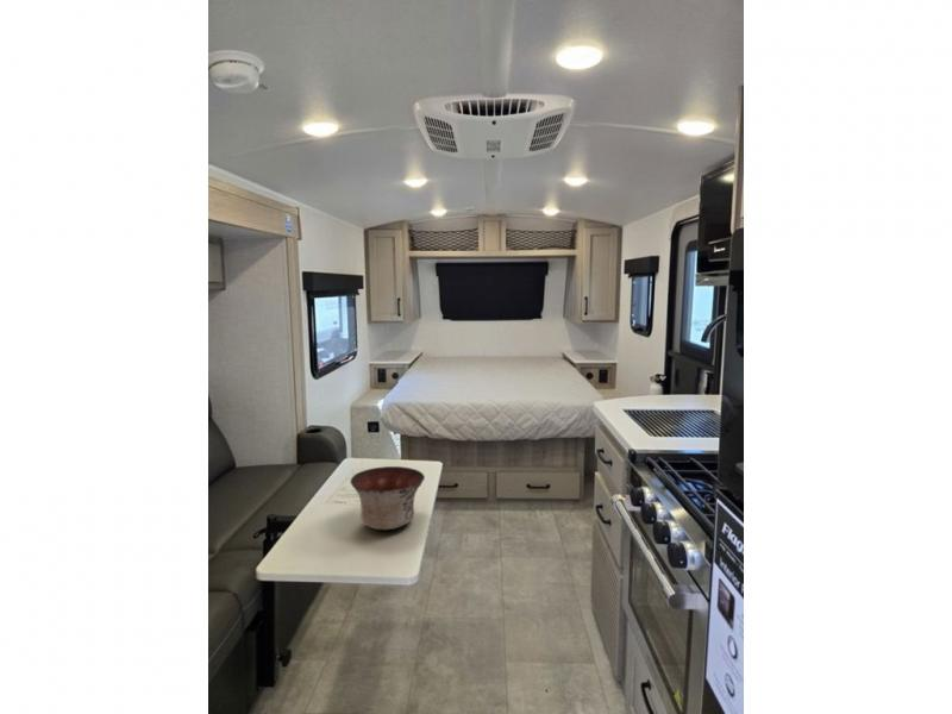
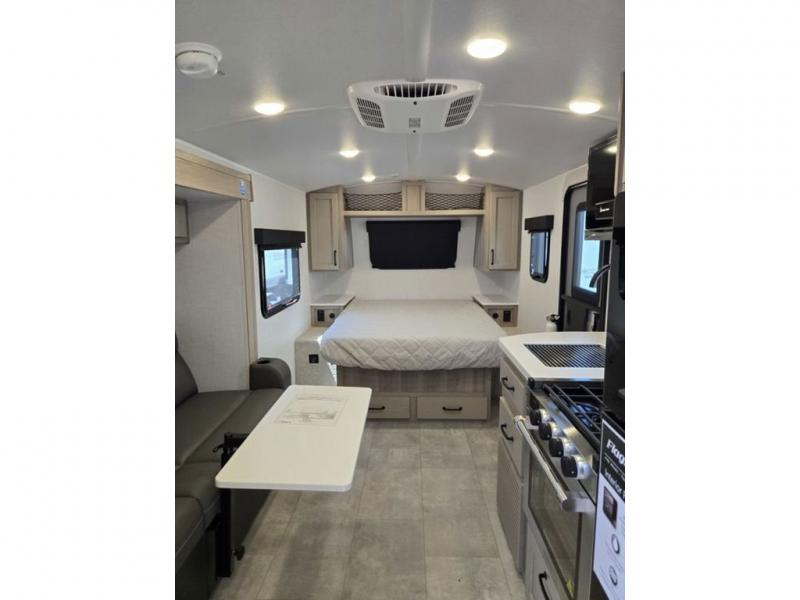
- bowl [350,465,426,531]
